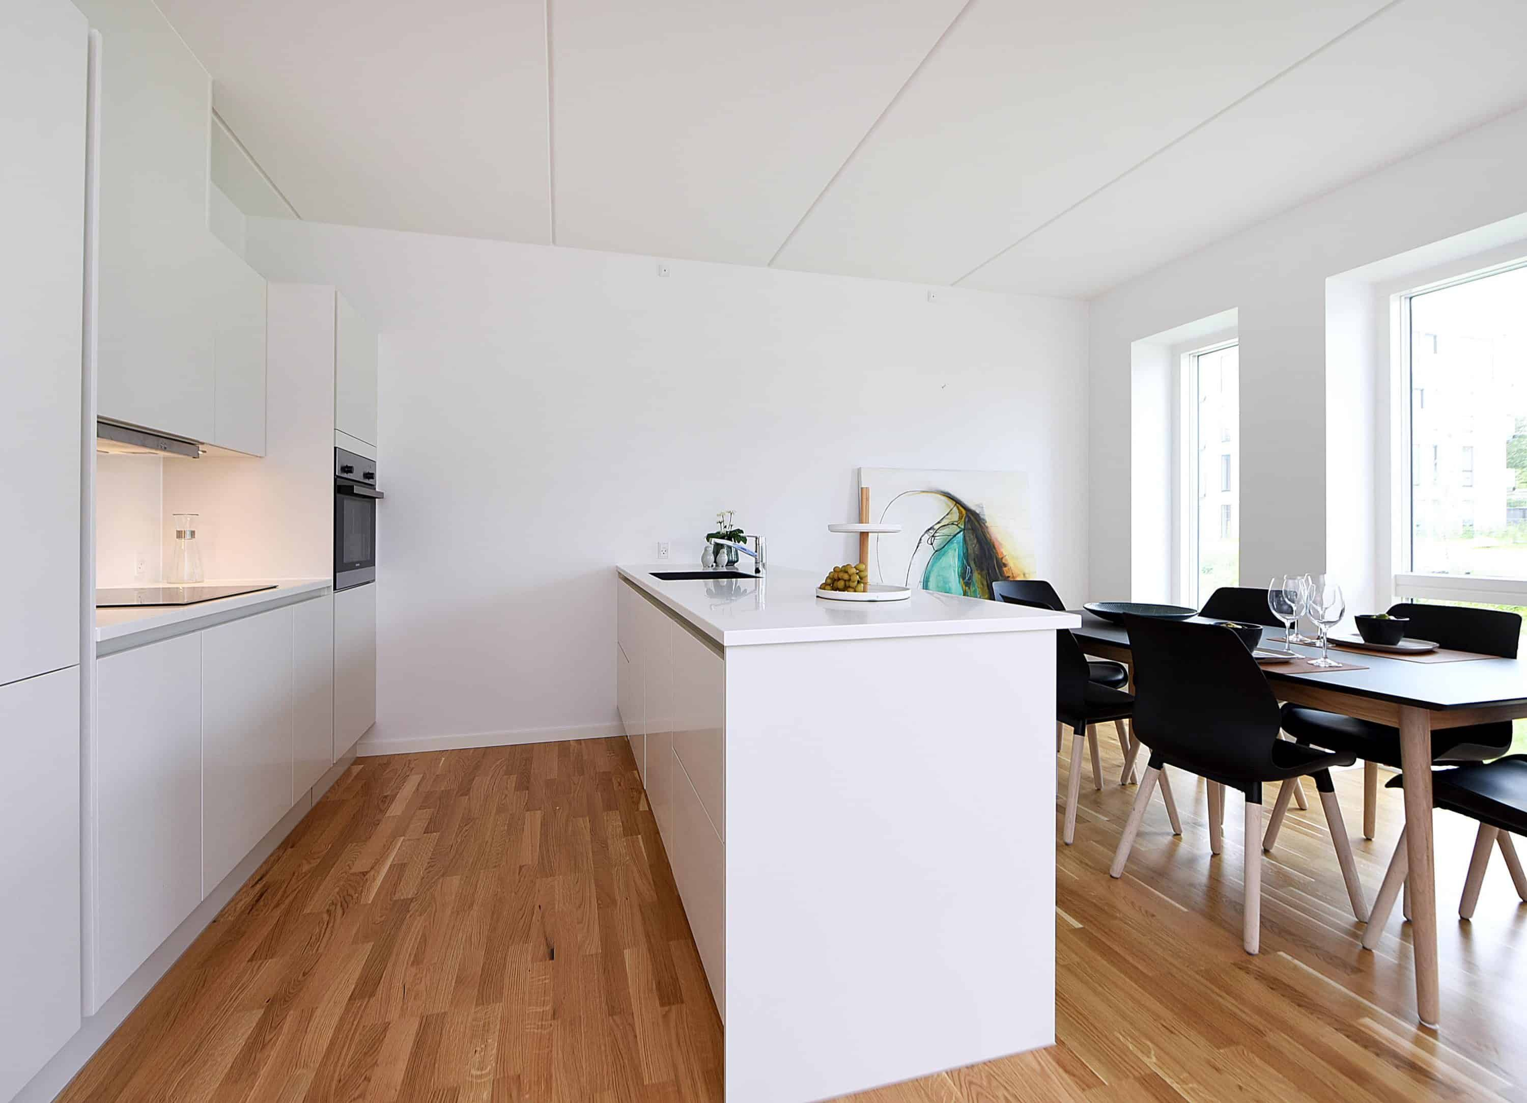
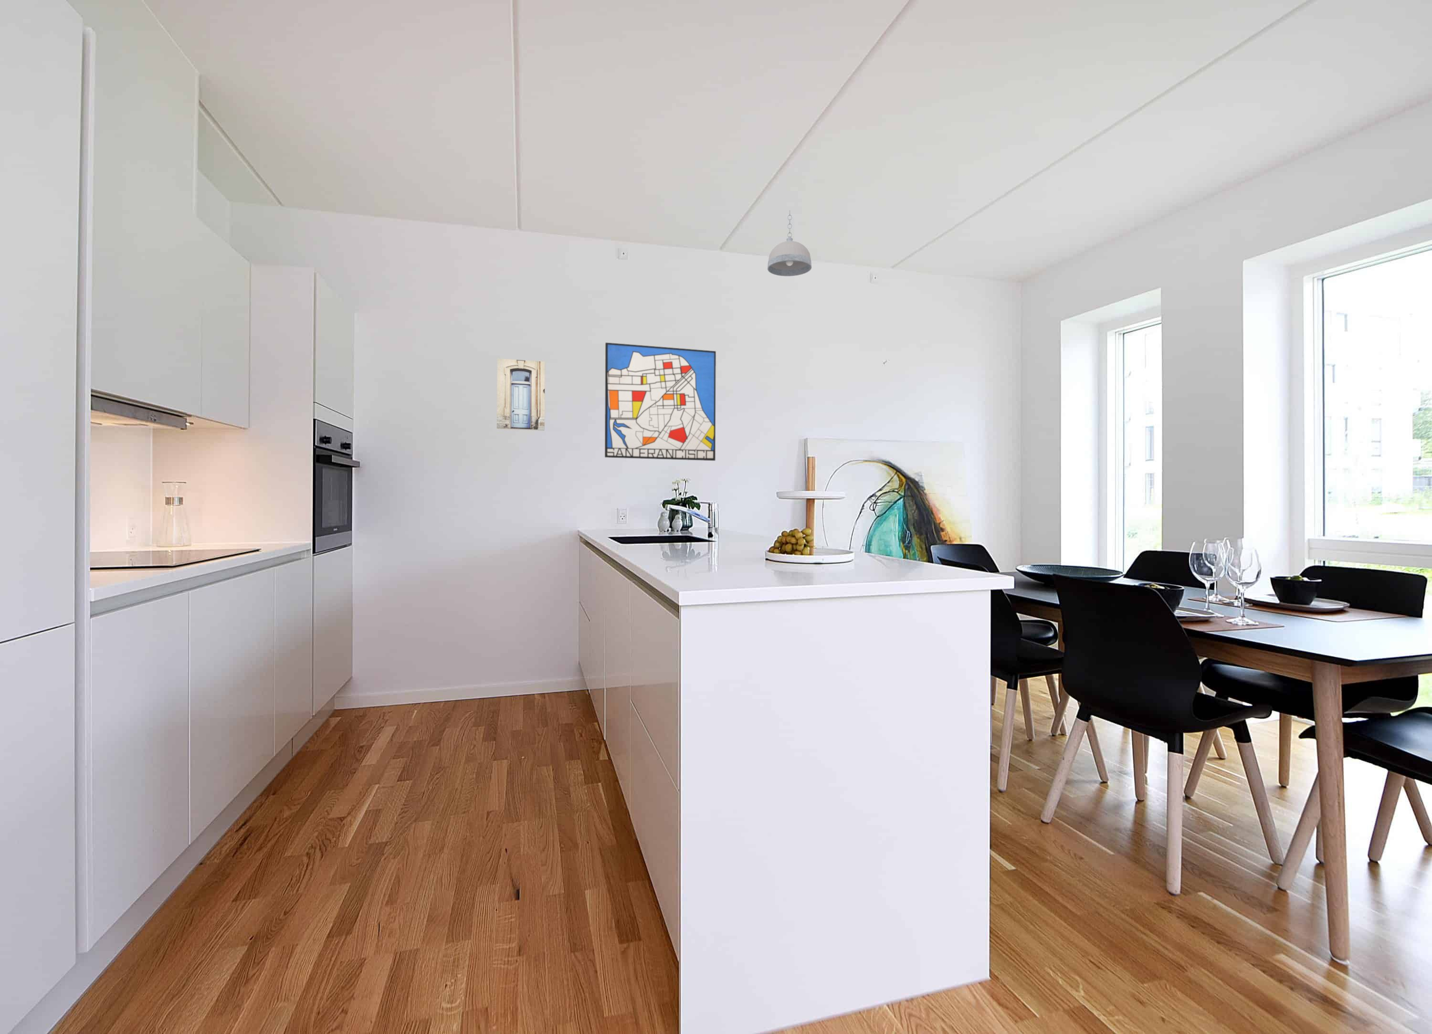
+ pendant light [767,209,812,277]
+ wall art [605,342,716,461]
+ wall art [497,358,546,431]
